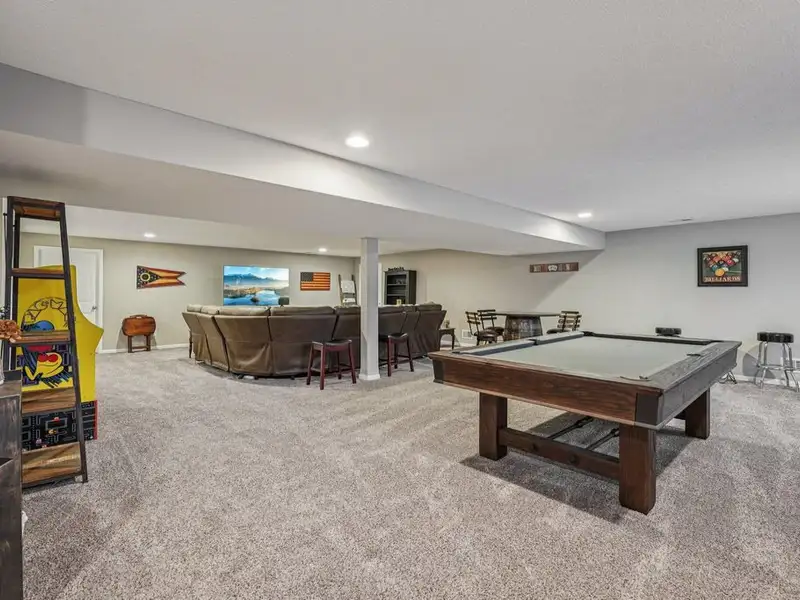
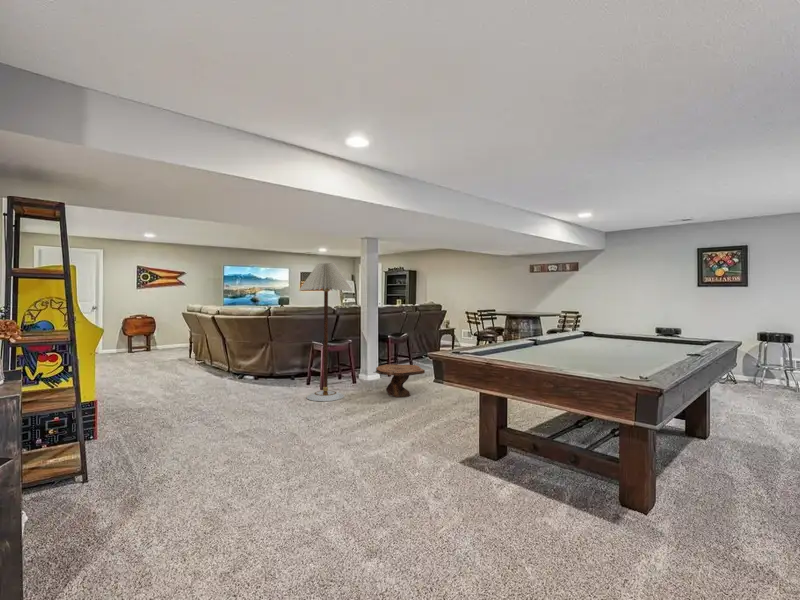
+ floor lamp [298,262,354,402]
+ side table [372,363,426,398]
